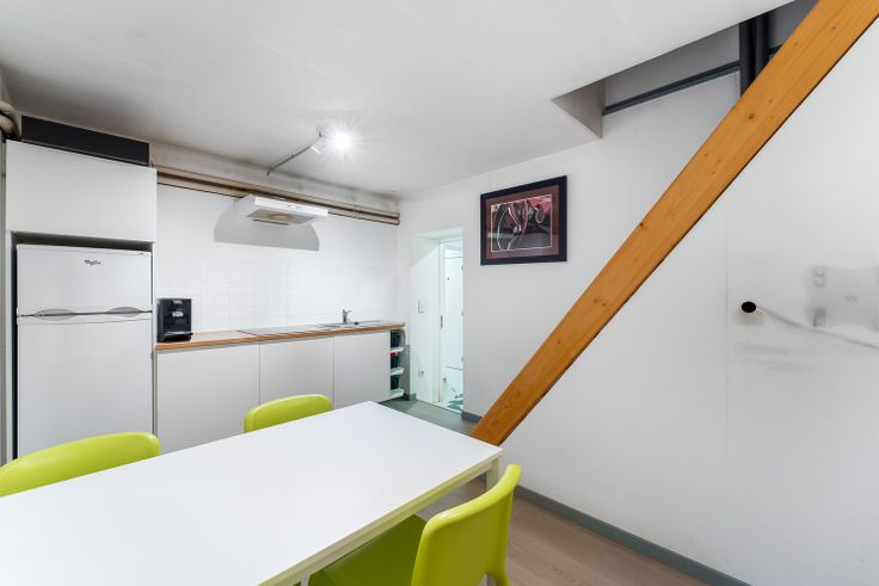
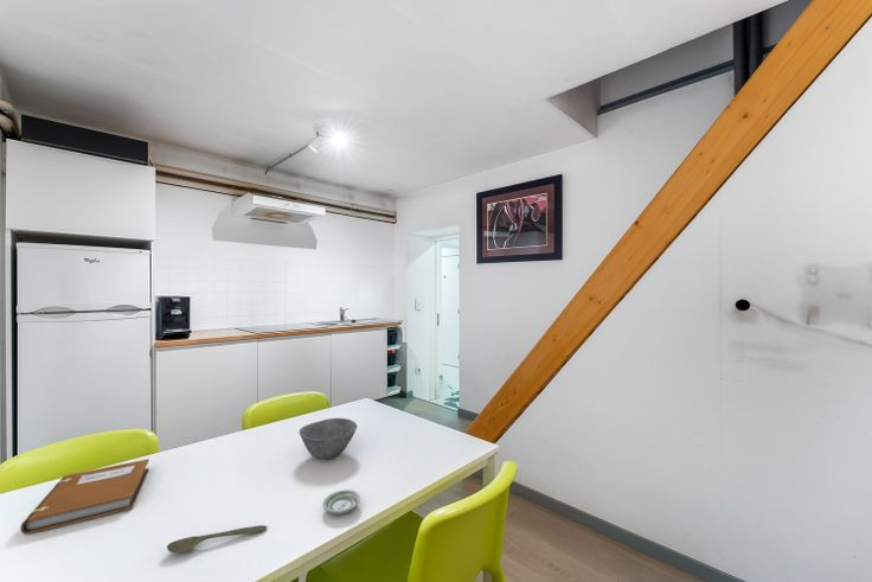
+ saucer [322,488,361,516]
+ notebook [20,458,150,535]
+ bowl [299,417,358,460]
+ spoon [166,524,268,554]
